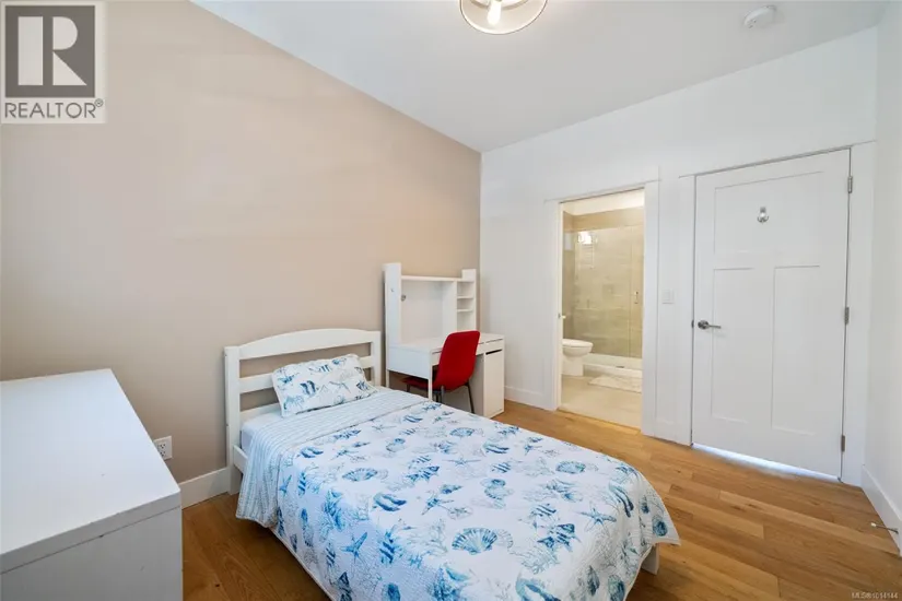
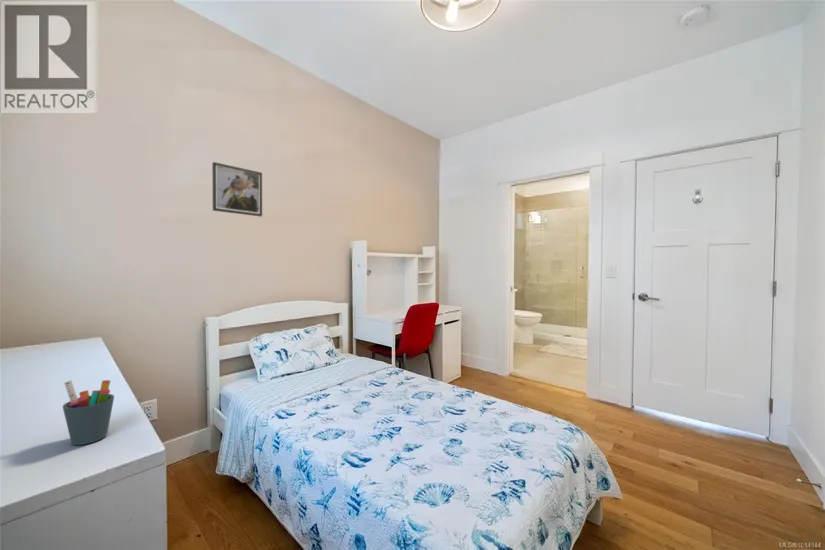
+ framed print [211,161,263,217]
+ pen holder [62,379,115,446]
